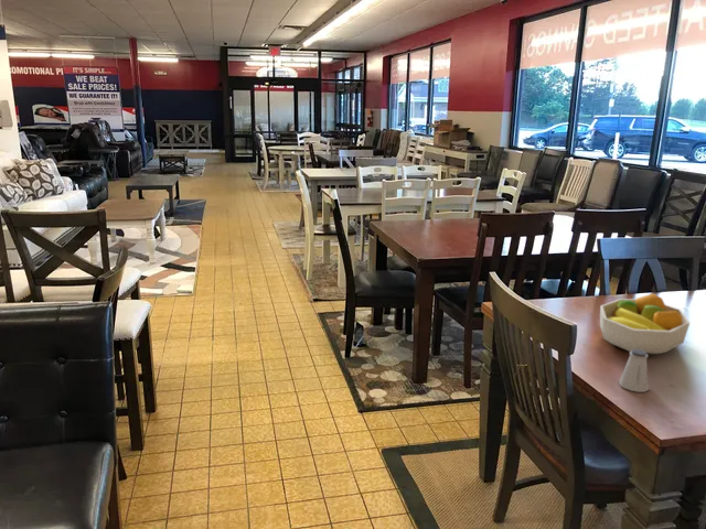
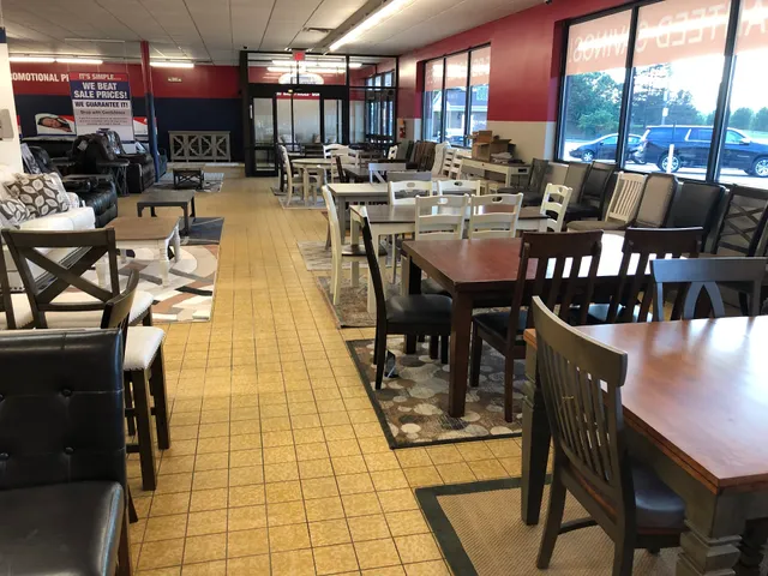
- saltshaker [619,349,650,393]
- fruit bowl [599,292,691,355]
